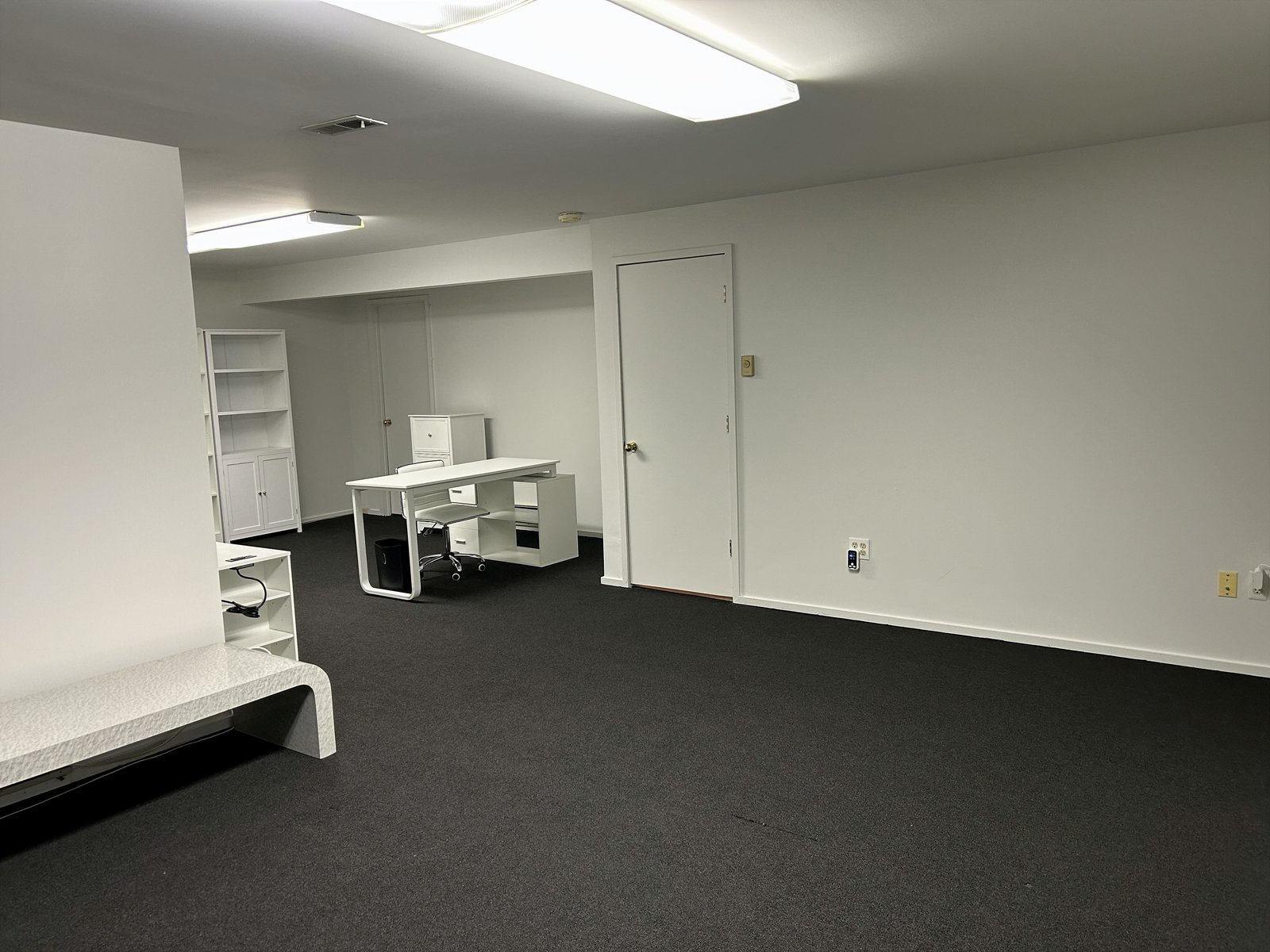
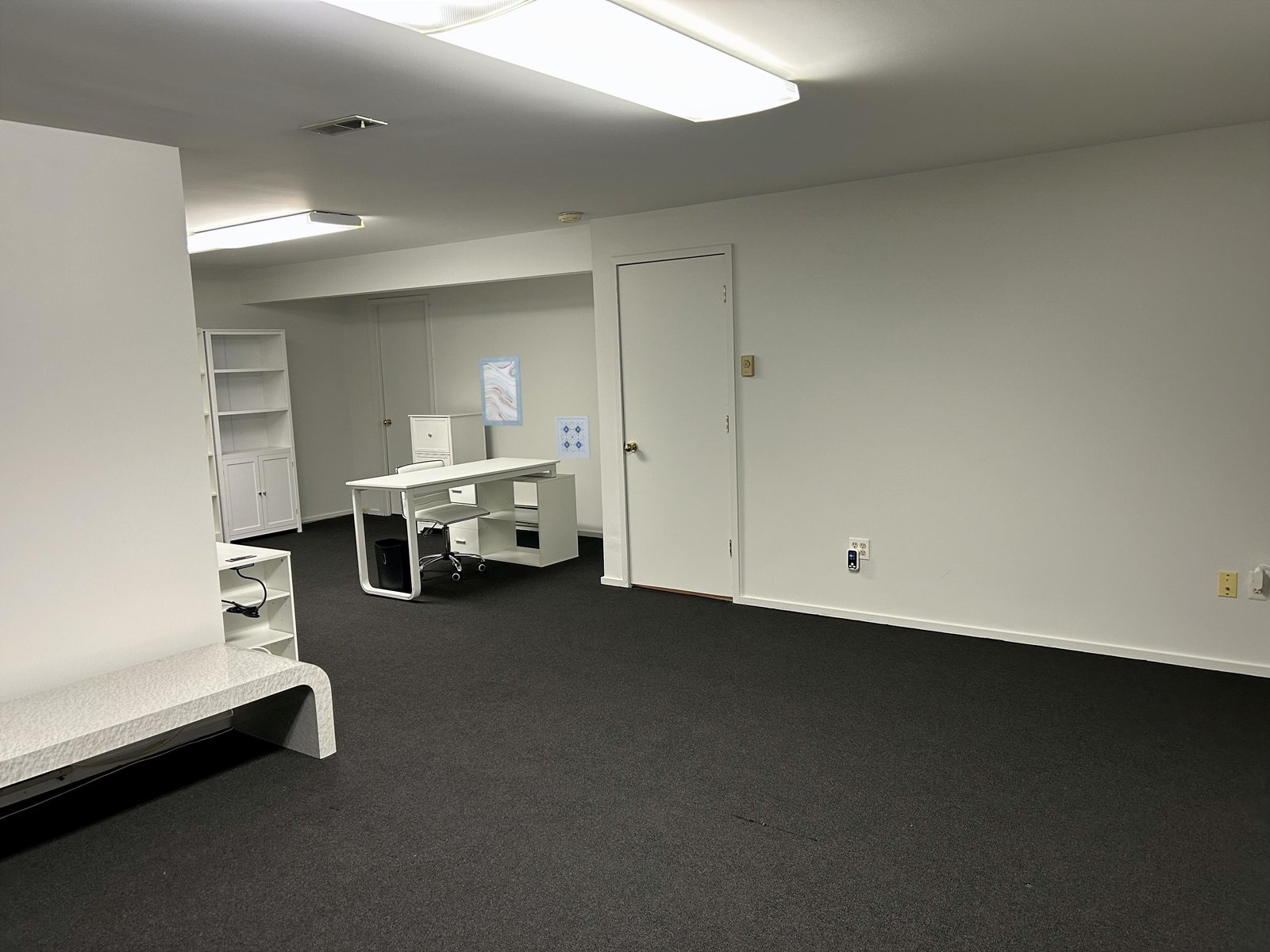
+ wall art [479,355,524,427]
+ wall art [554,415,592,459]
